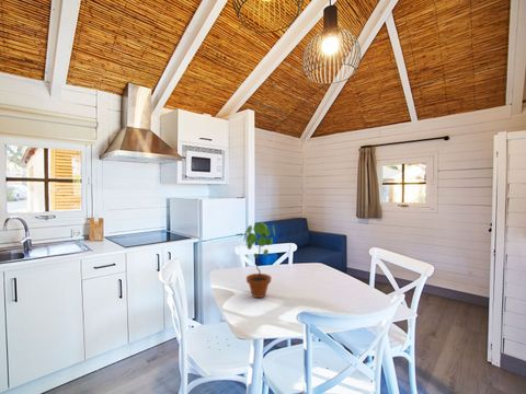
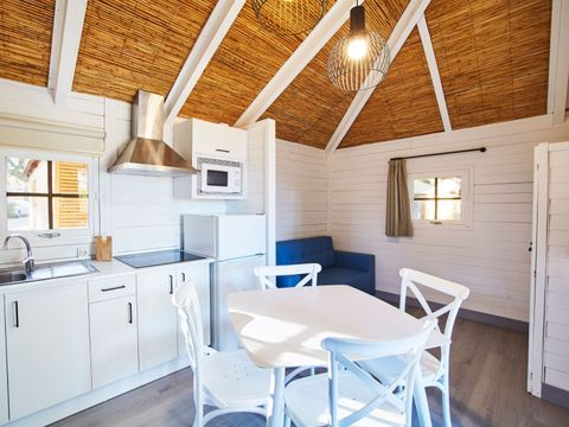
- potted plant [242,221,276,299]
